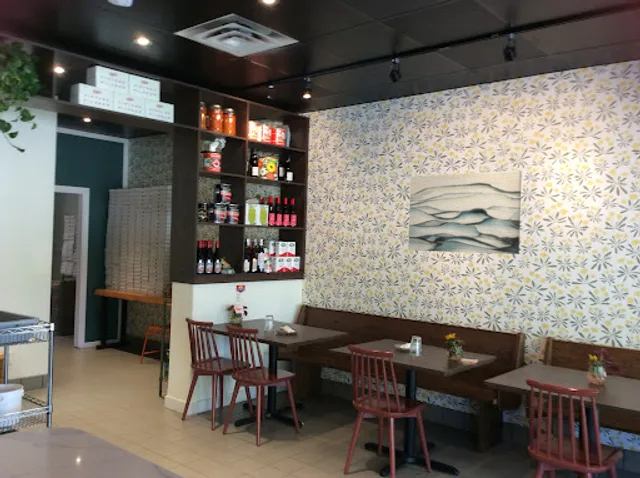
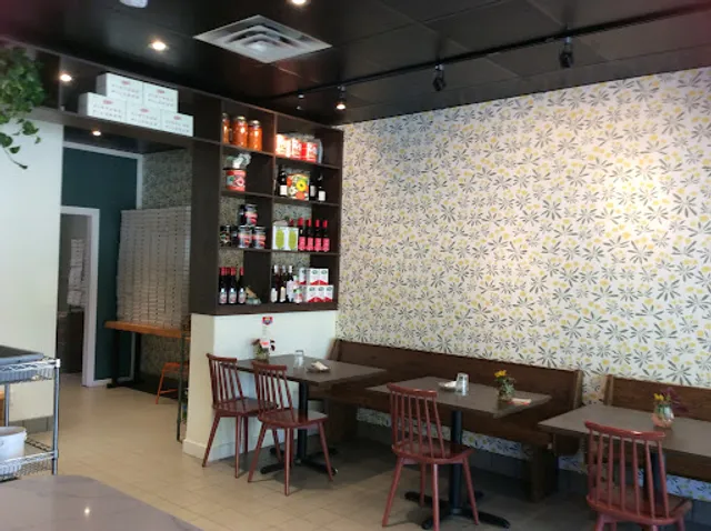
- wall art [407,170,523,255]
